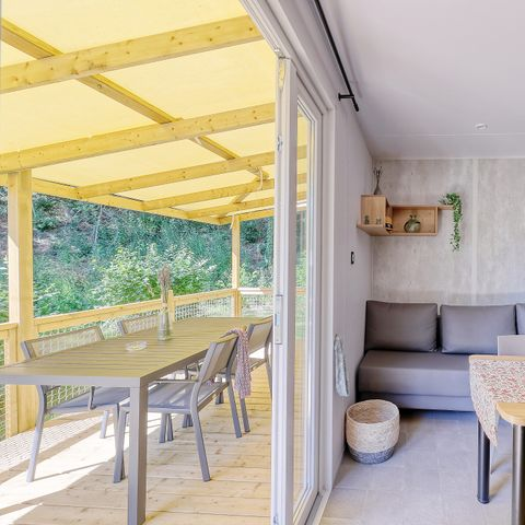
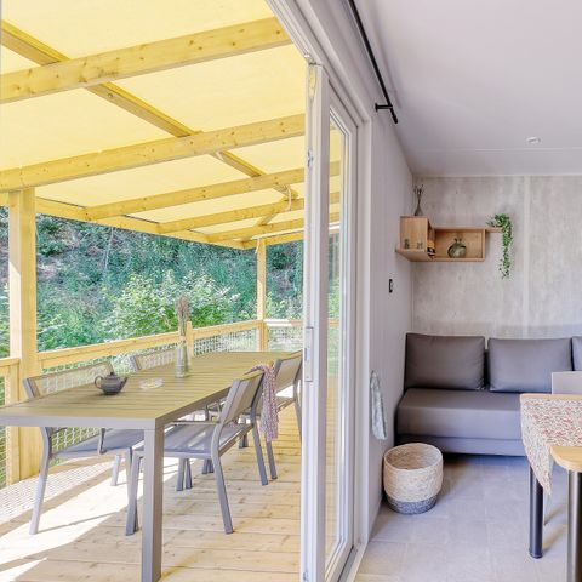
+ teapot [93,371,131,395]
